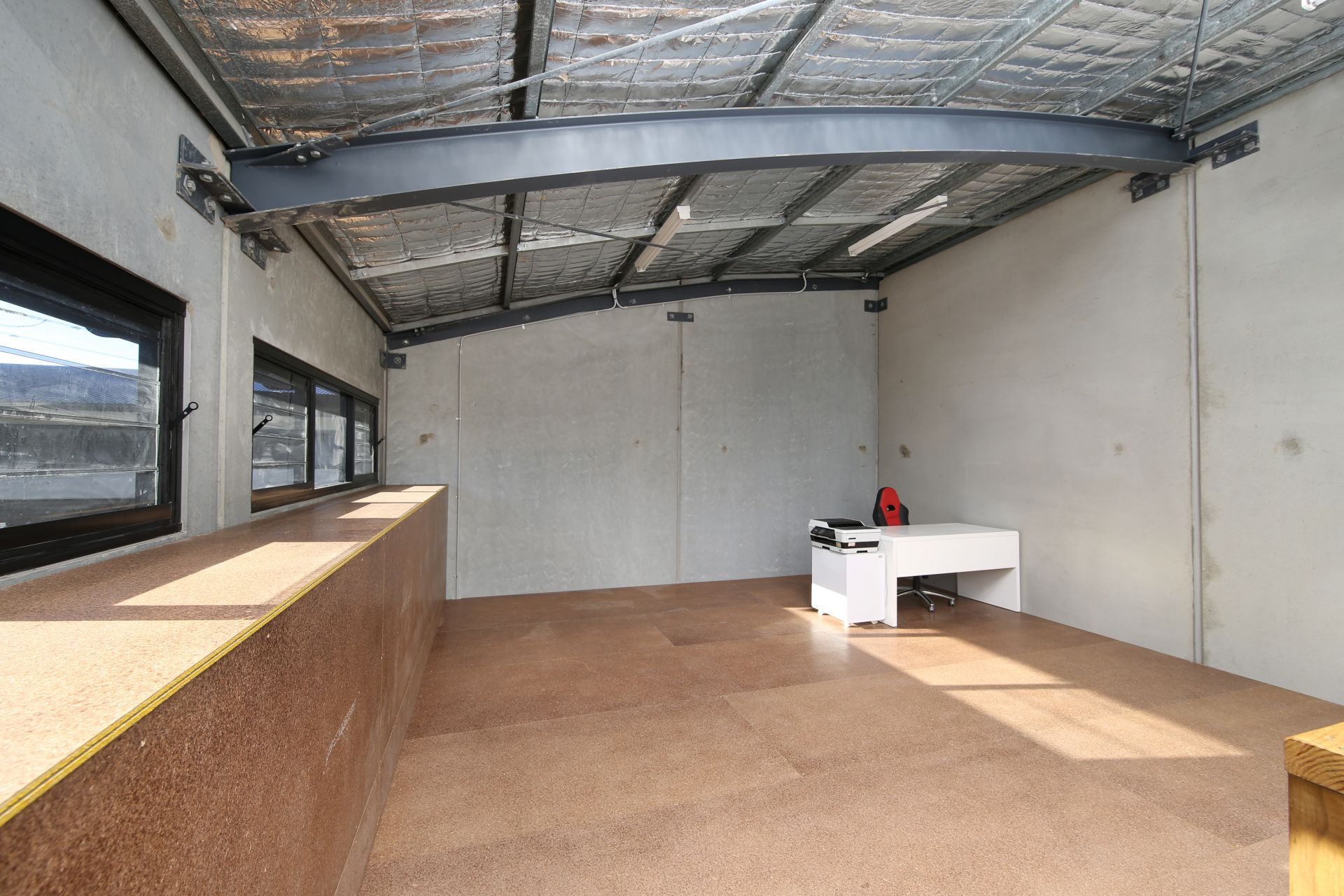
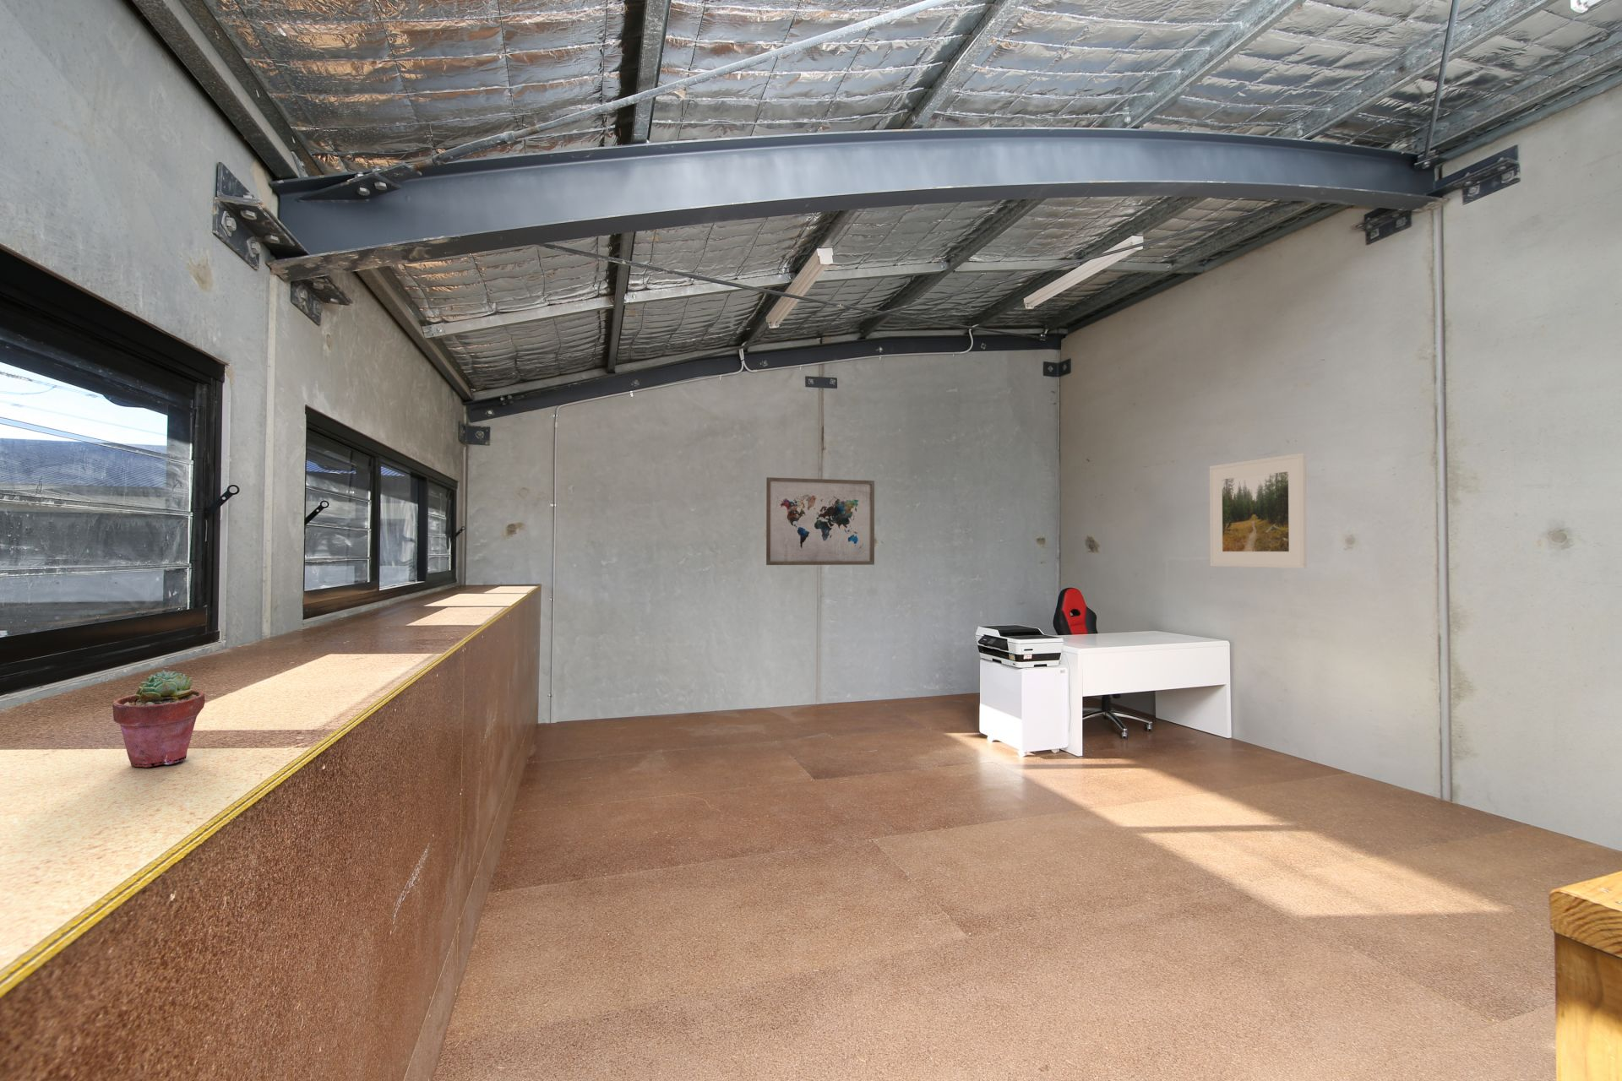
+ wall art [765,477,875,566]
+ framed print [1209,452,1307,569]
+ potted succulent [111,668,205,769]
